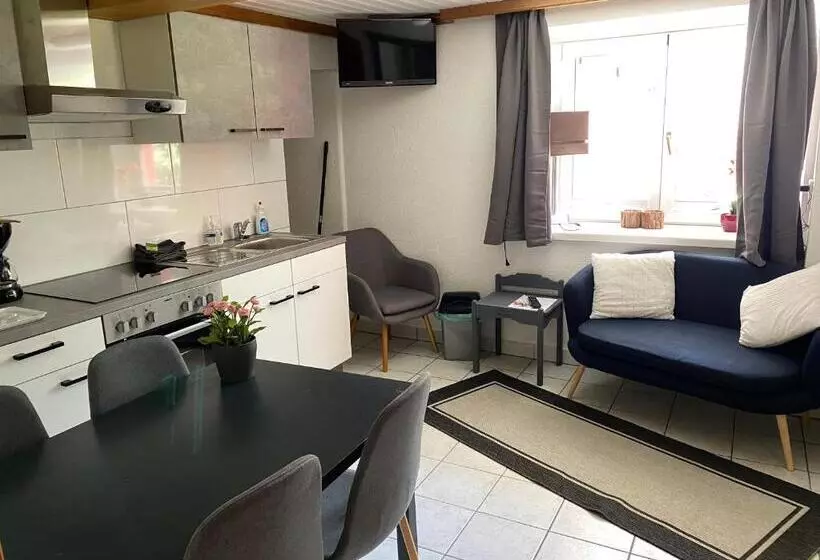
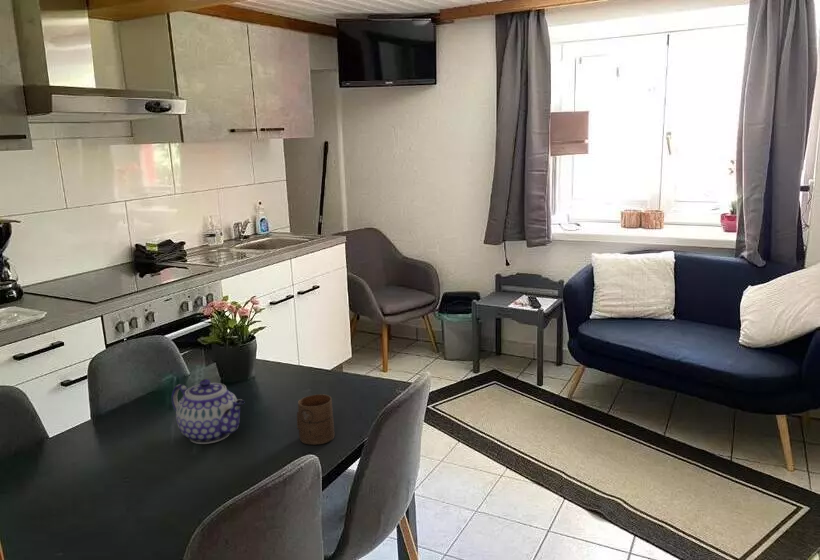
+ cup [296,393,336,446]
+ teapot [171,378,245,445]
